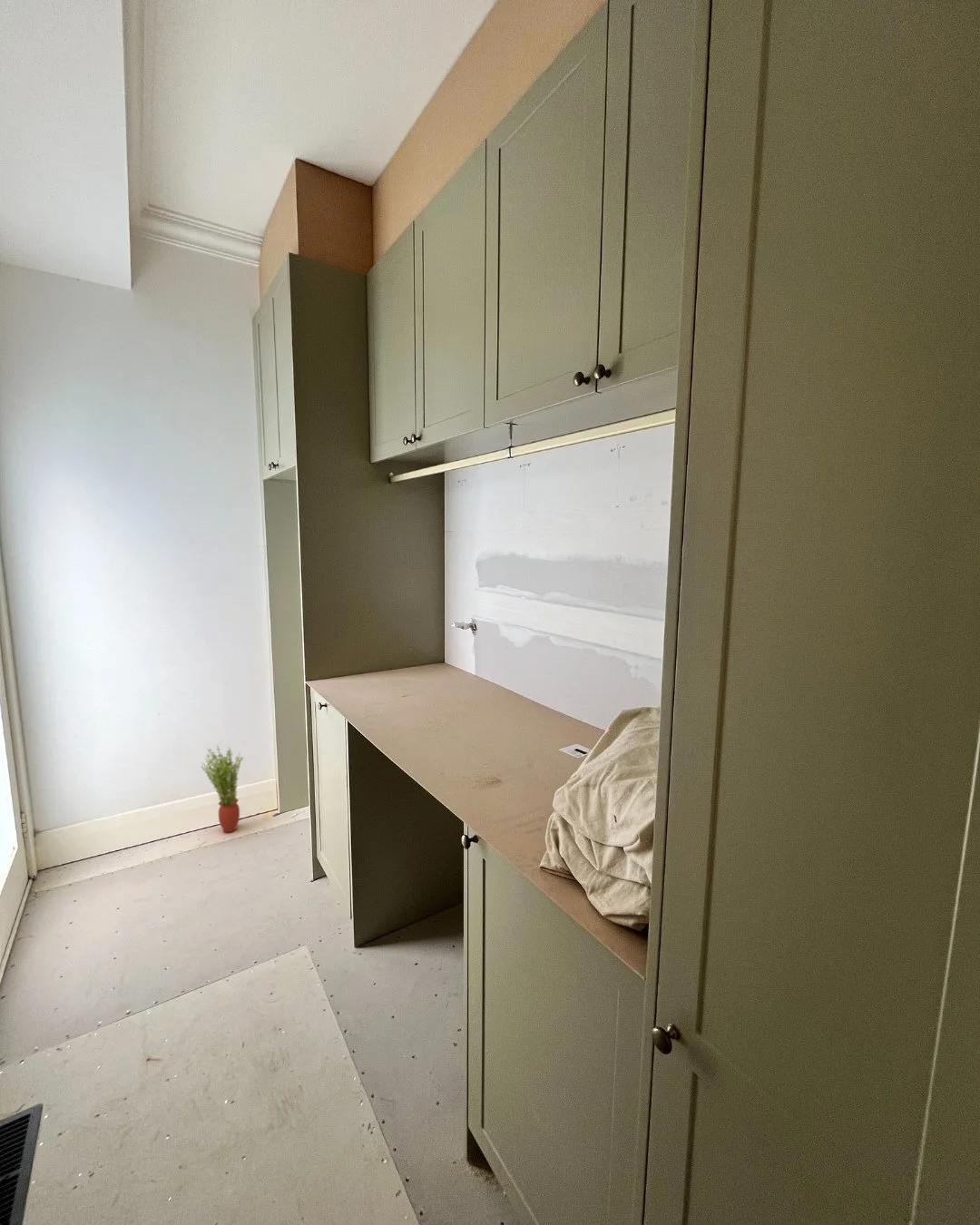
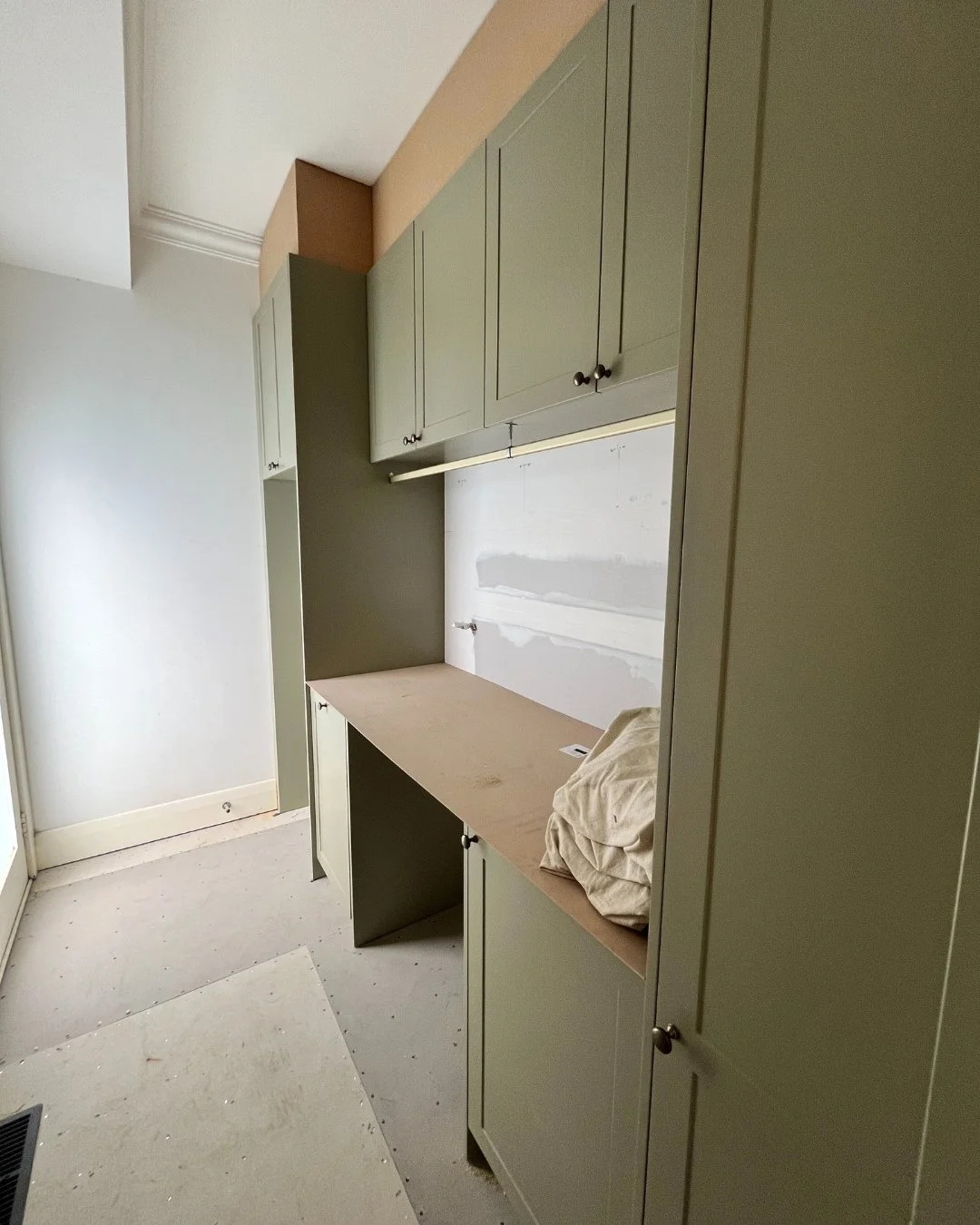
- potted plant [200,745,244,833]
